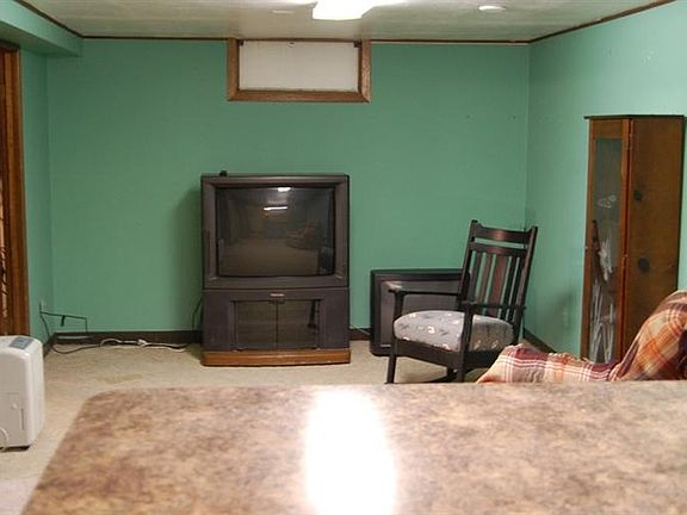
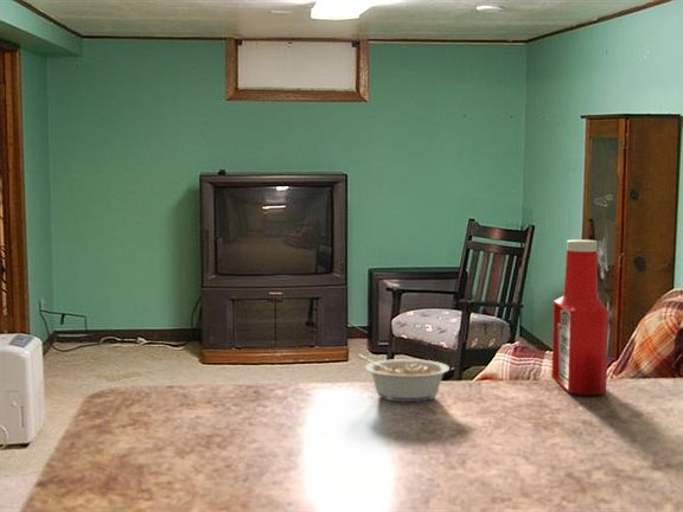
+ legume [356,353,451,403]
+ soap bottle [551,238,609,396]
